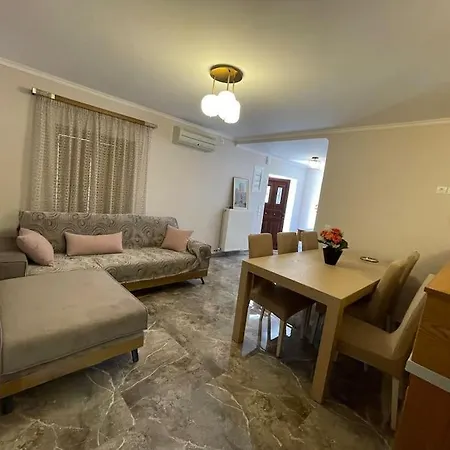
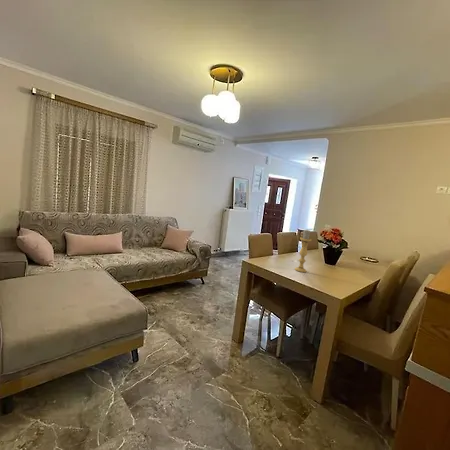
+ candle holder [294,229,312,273]
